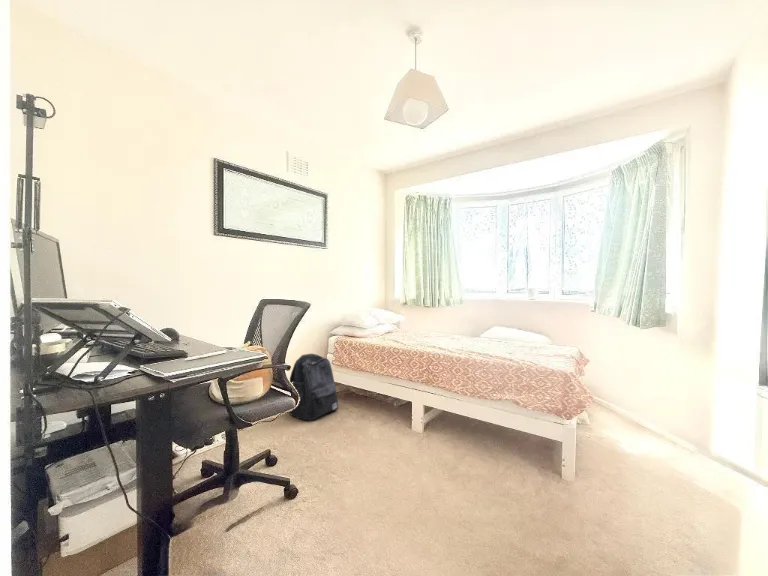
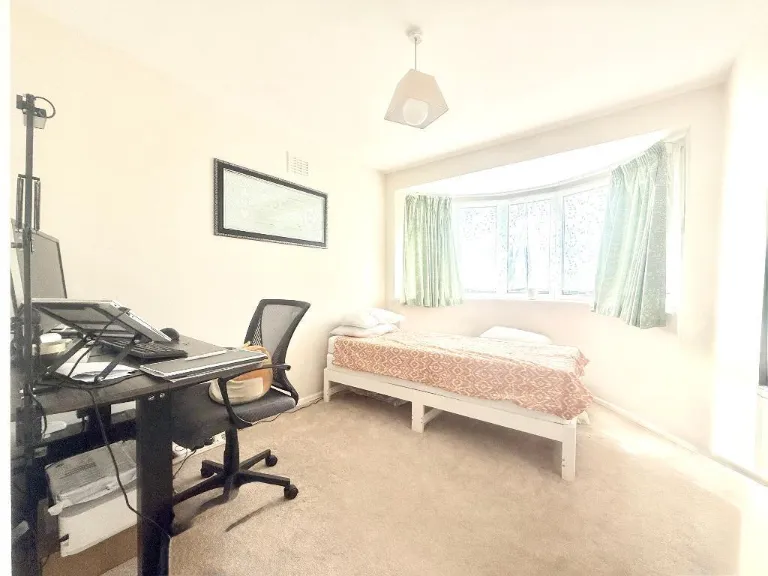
- backpack [289,352,339,421]
